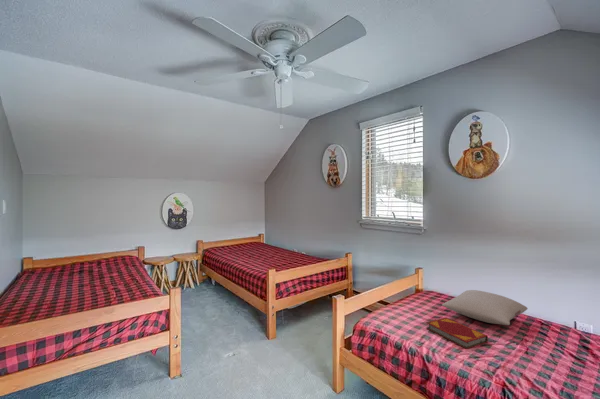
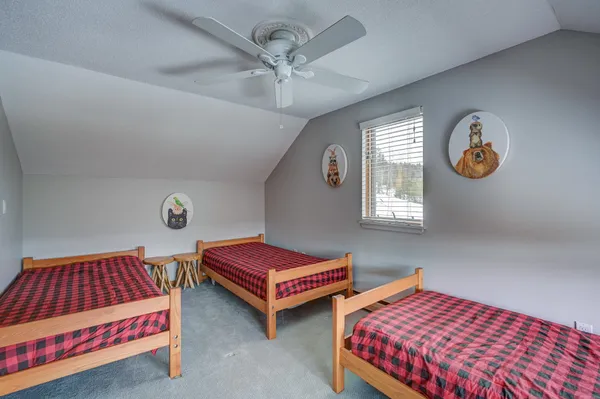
- pillow [441,289,528,326]
- hardback book [425,317,489,350]
